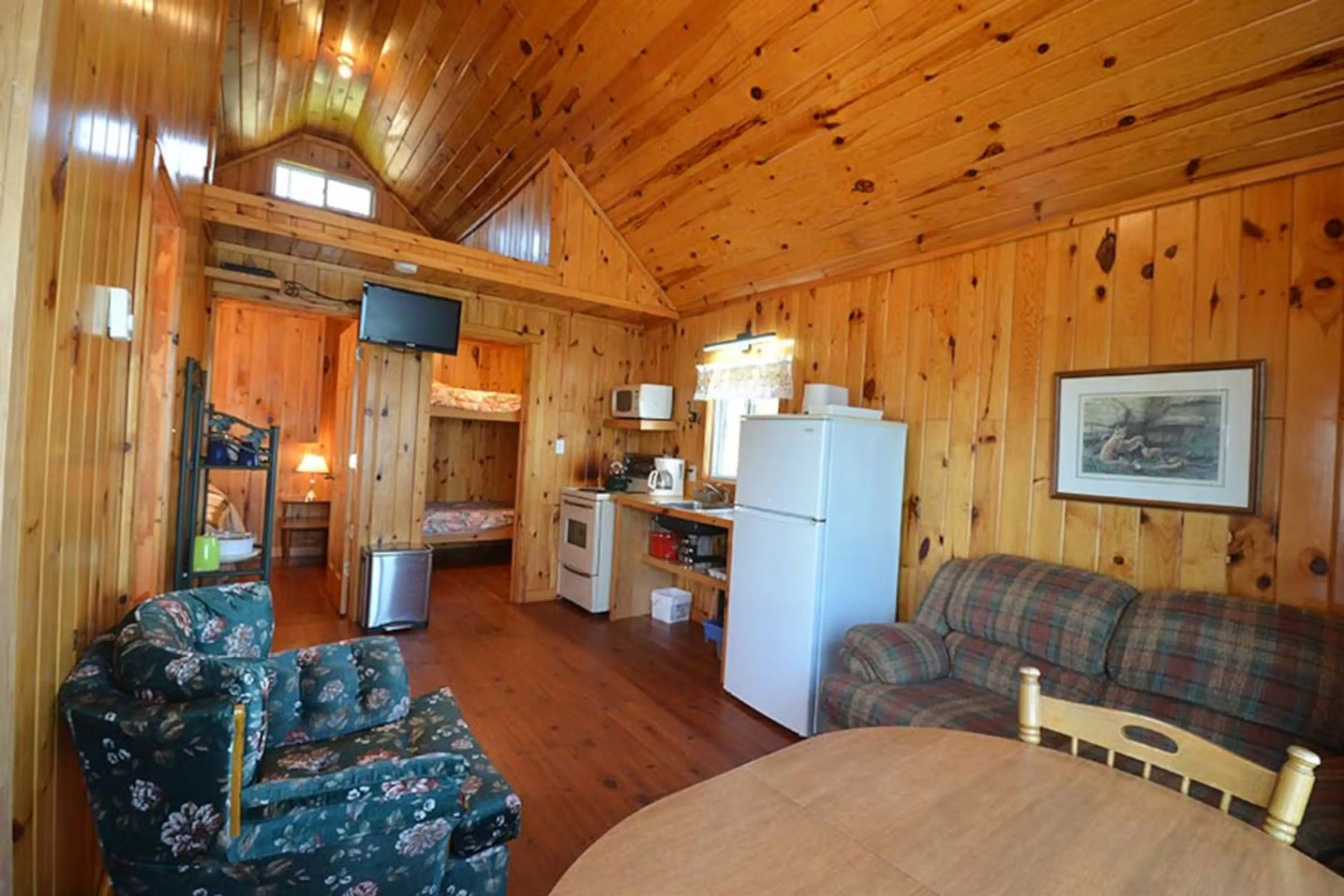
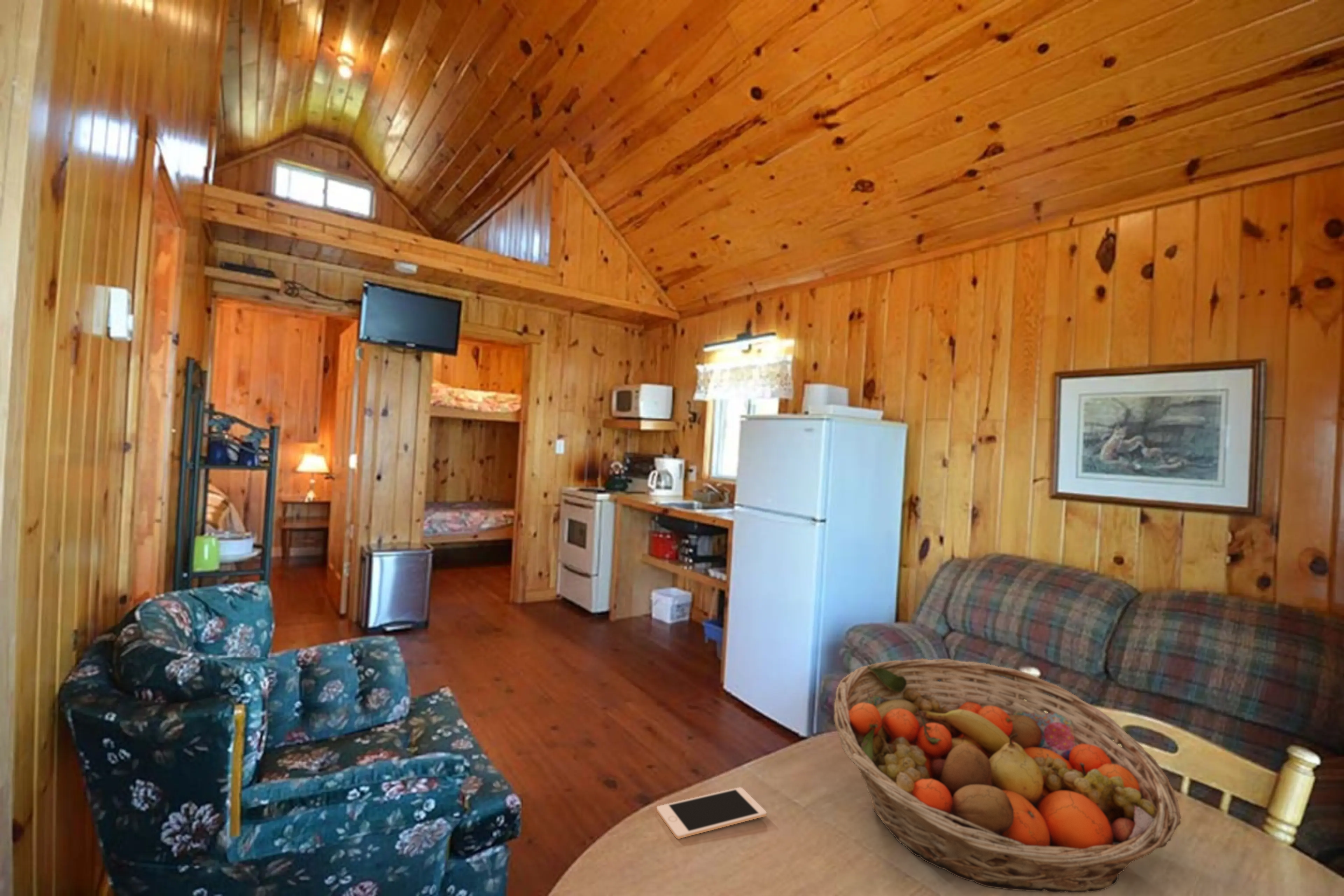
+ cell phone [656,787,767,839]
+ fruit basket [834,658,1182,893]
